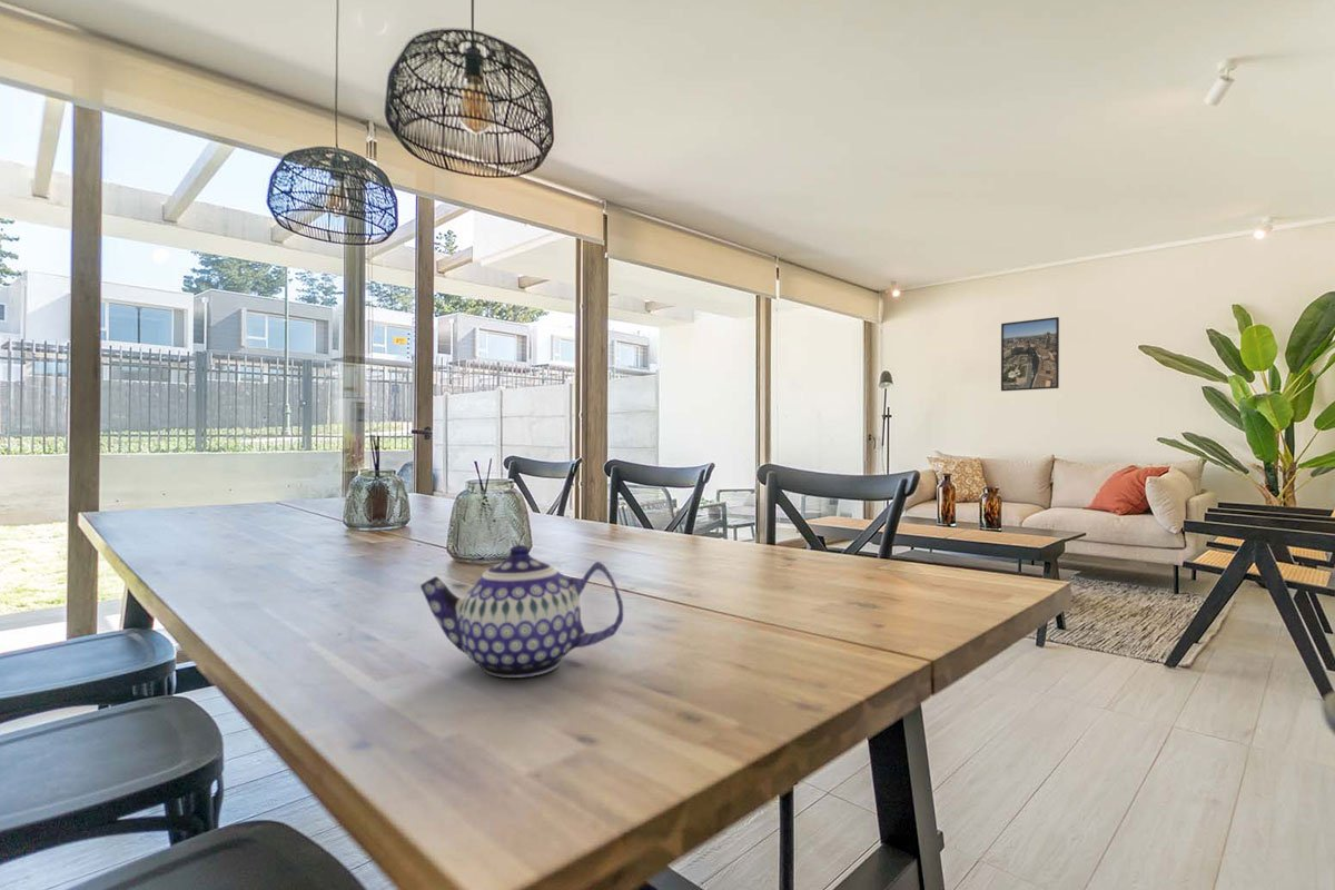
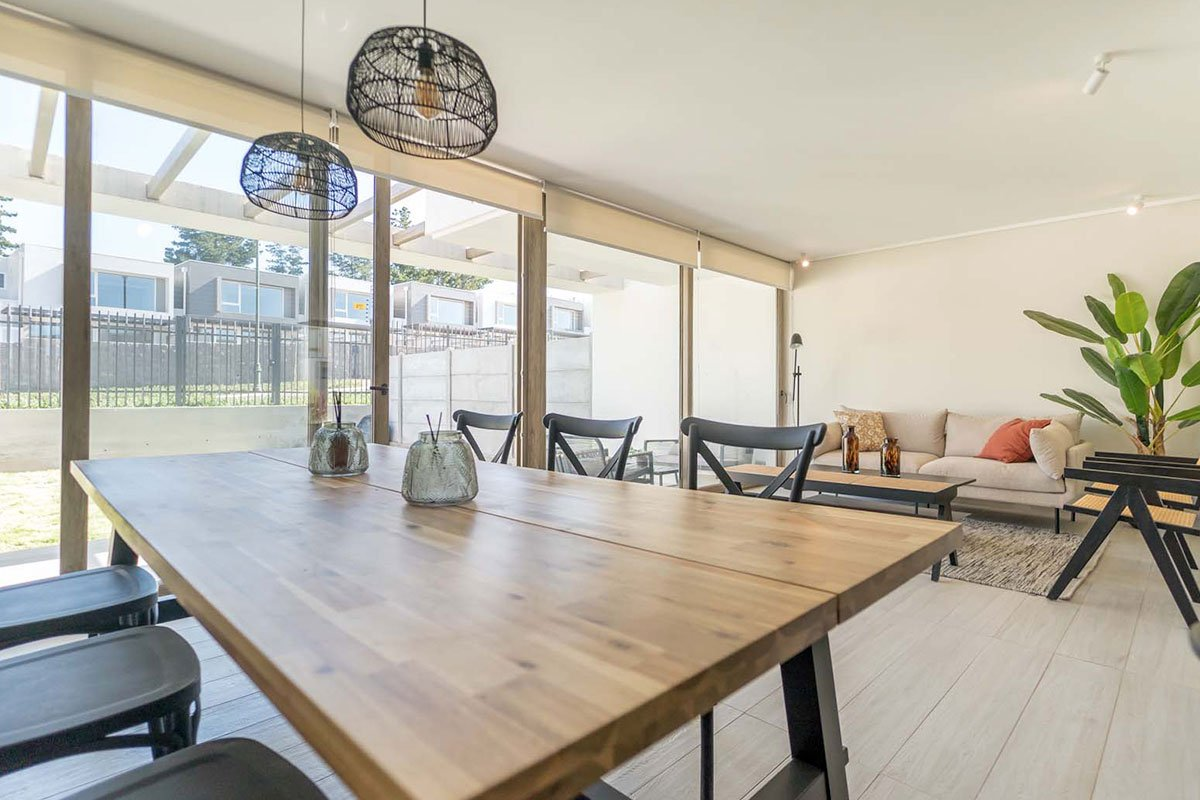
- teapot [419,544,624,679]
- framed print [1000,316,1060,392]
